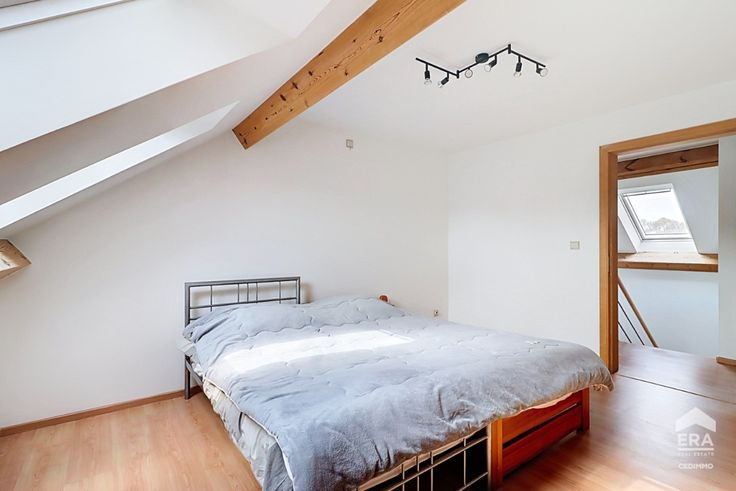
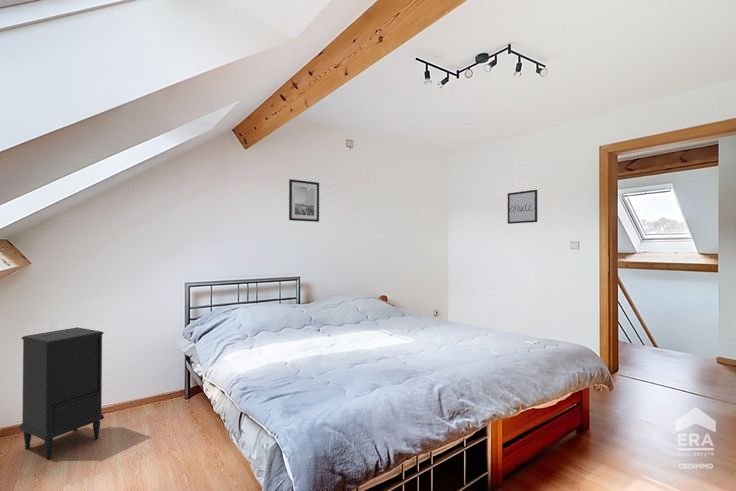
+ wall art [507,189,538,225]
+ nightstand [18,326,105,460]
+ wall art [288,178,320,223]
